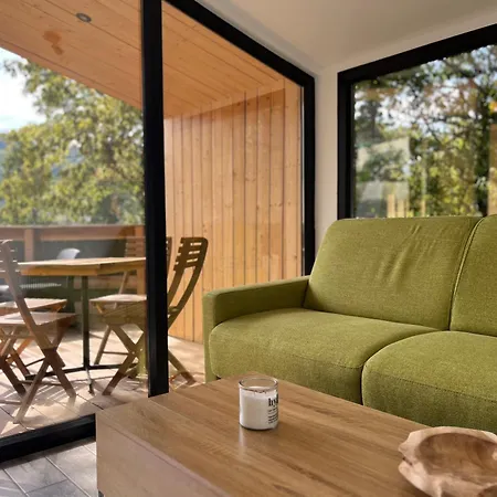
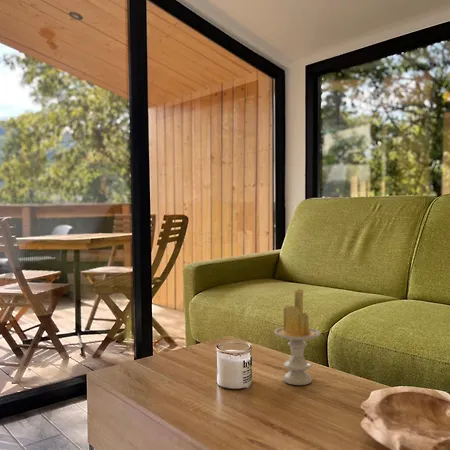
+ candle [273,288,322,386]
